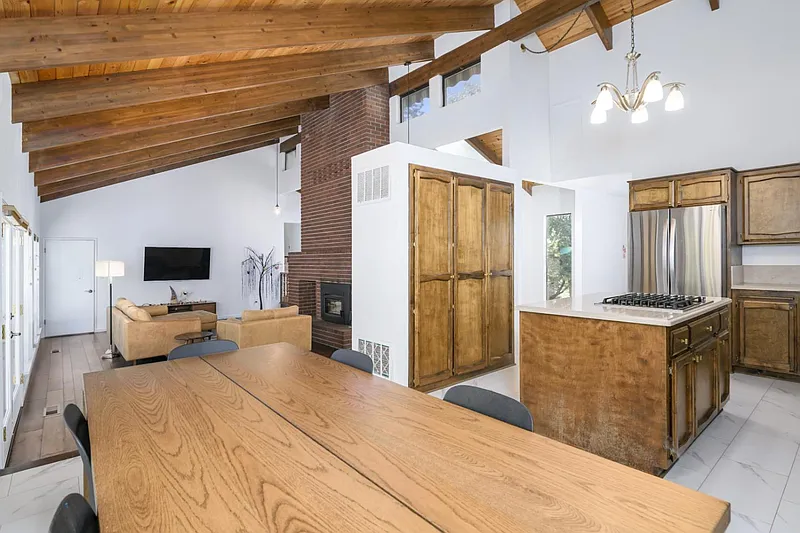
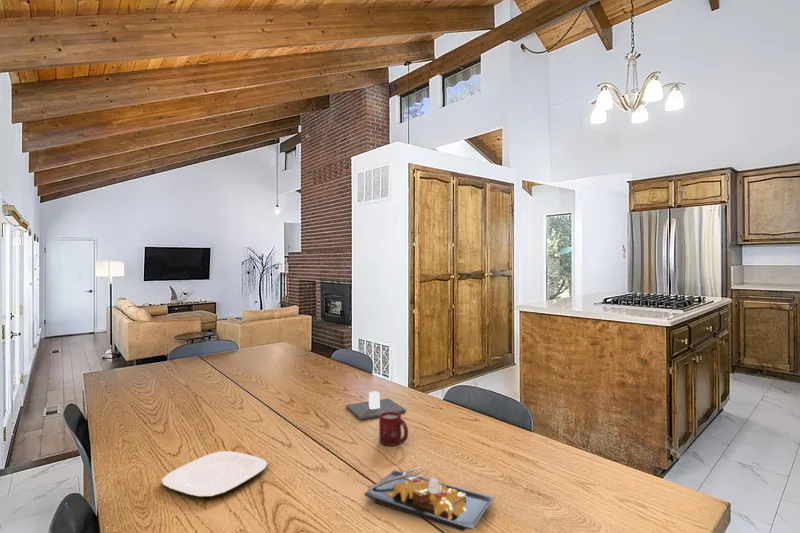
+ plate [161,450,268,498]
+ plate [363,466,495,532]
+ cup [378,411,409,447]
+ candle [345,390,407,421]
